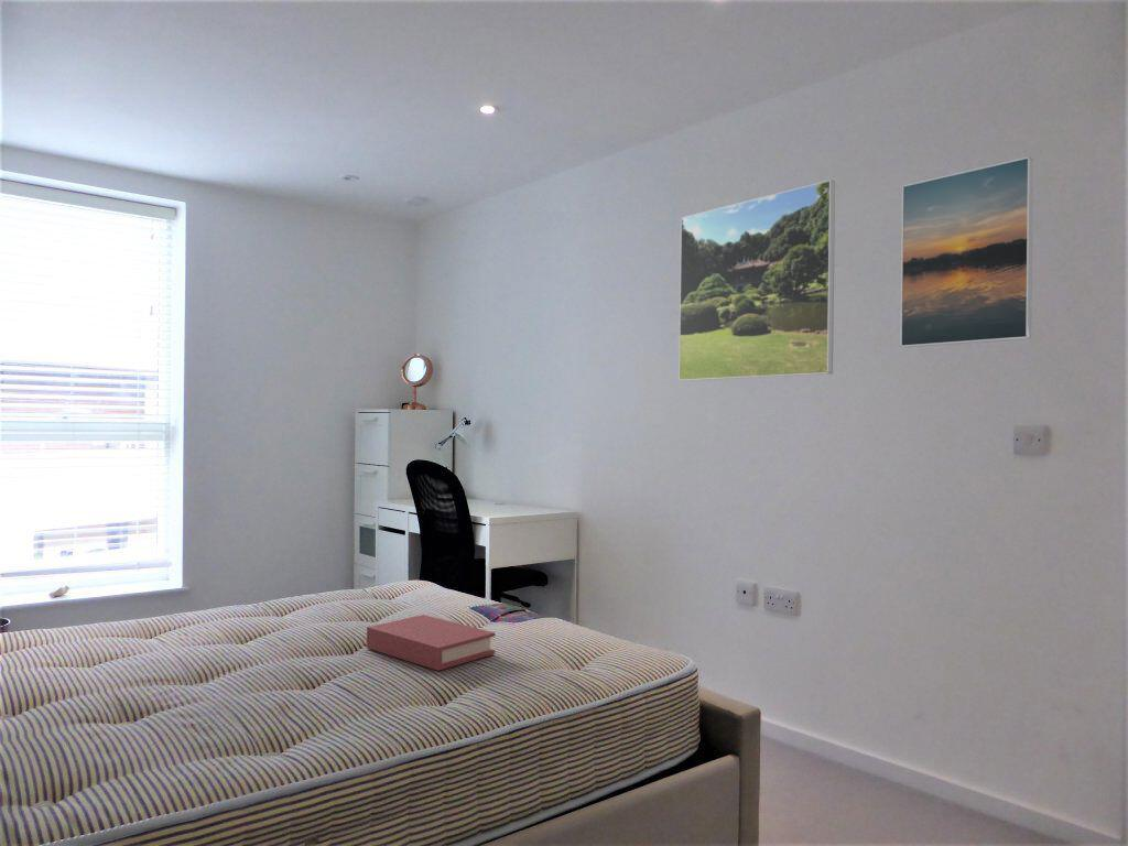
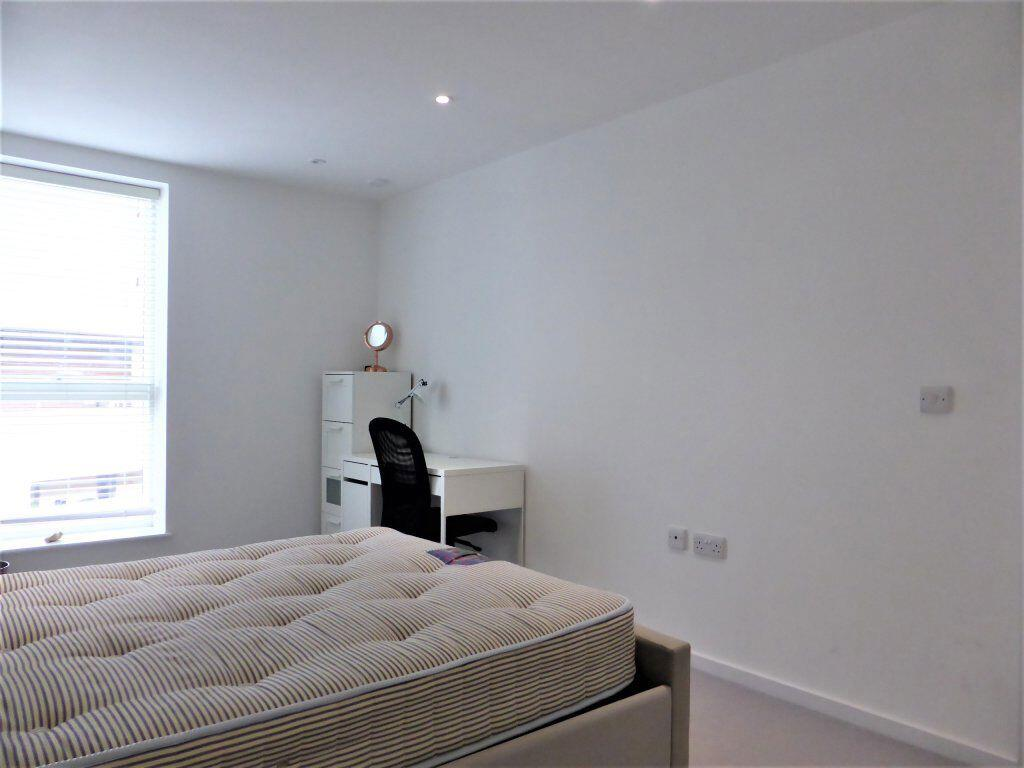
- book [366,614,496,672]
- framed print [677,178,836,382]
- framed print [899,155,1034,348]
